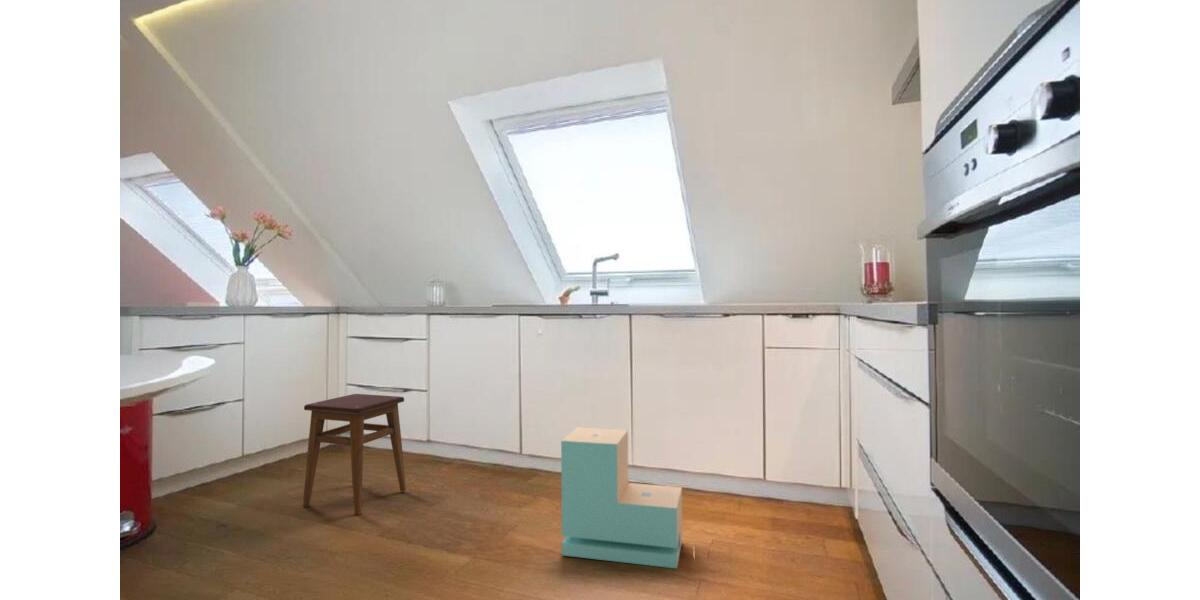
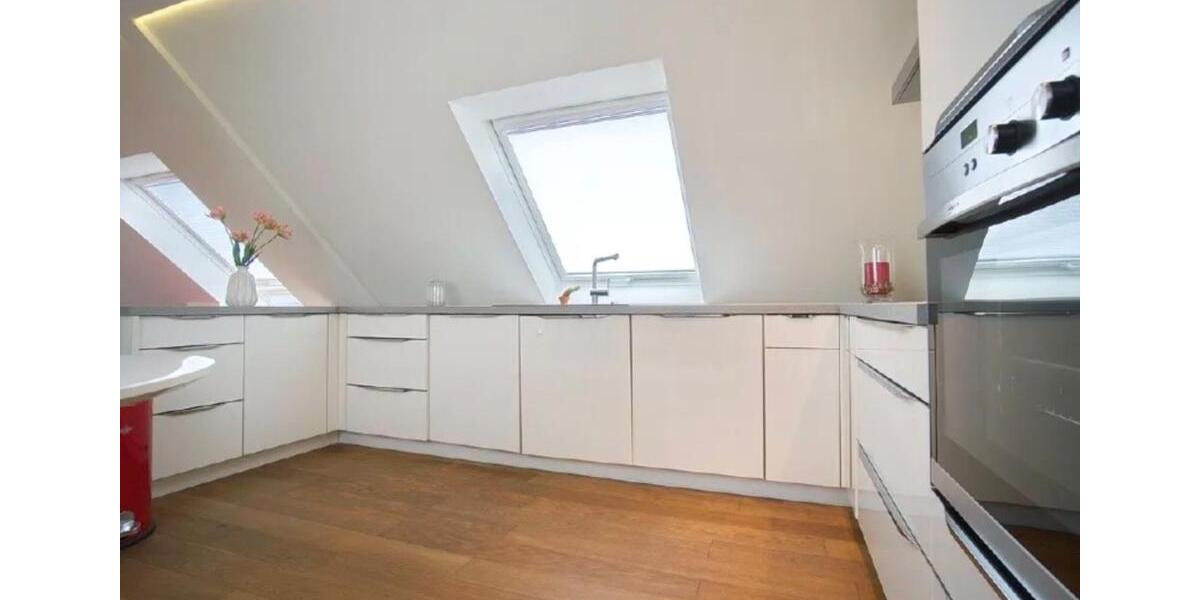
- stool [302,393,407,516]
- step stool [560,426,683,570]
